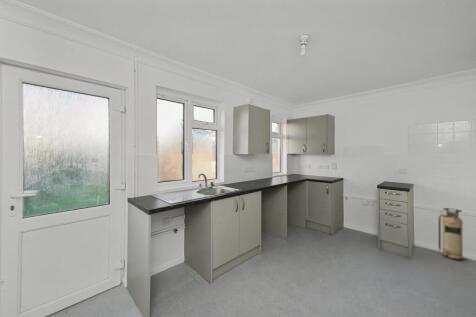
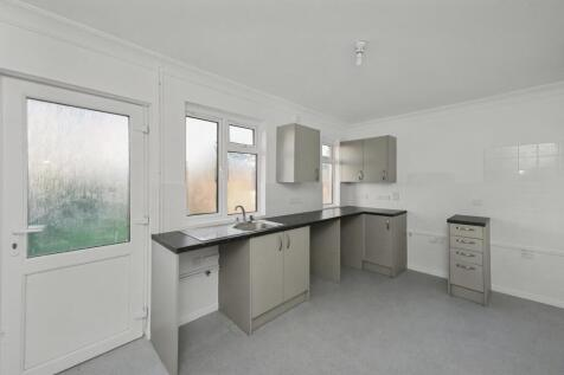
- fire extinguisher [437,207,464,261]
